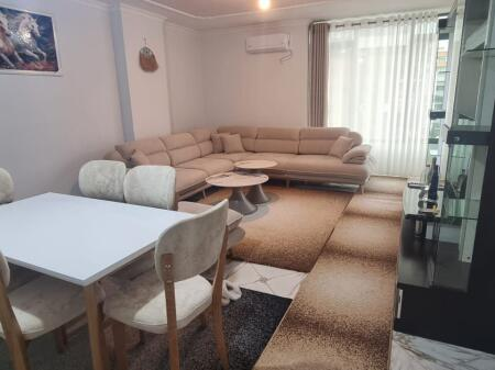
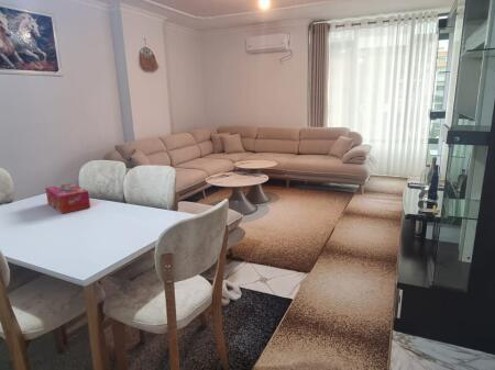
+ tissue box [44,182,91,215]
